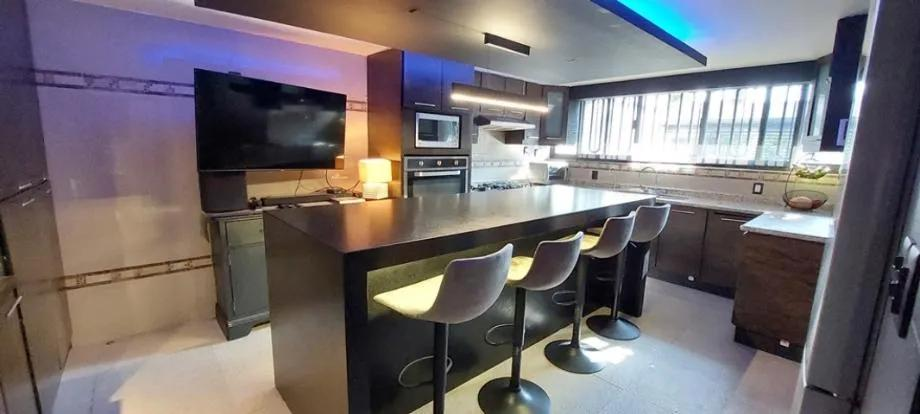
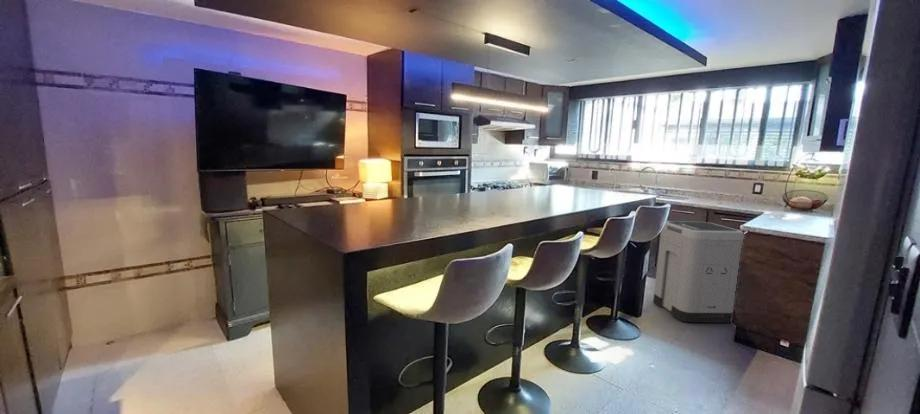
+ trash can [652,220,745,324]
